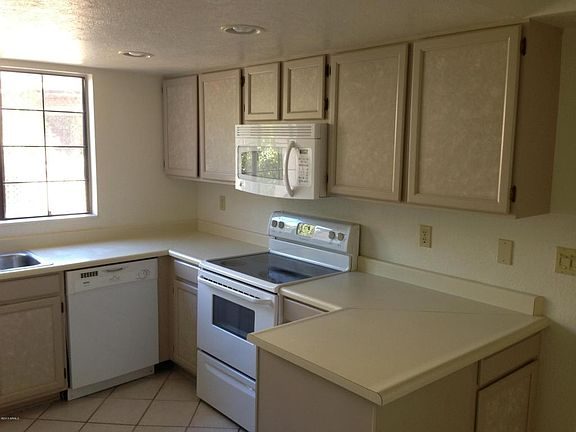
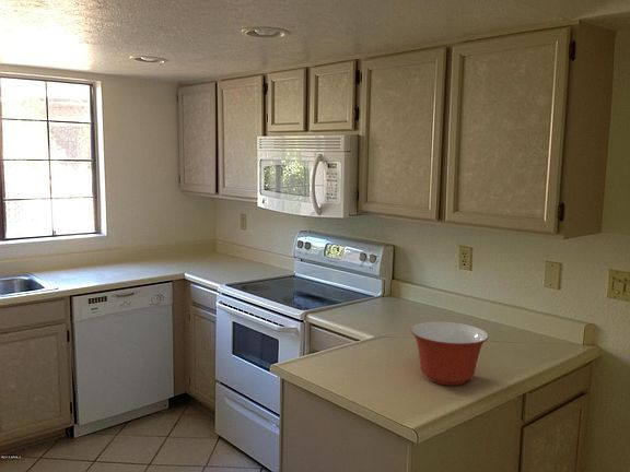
+ mixing bowl [409,321,490,387]
